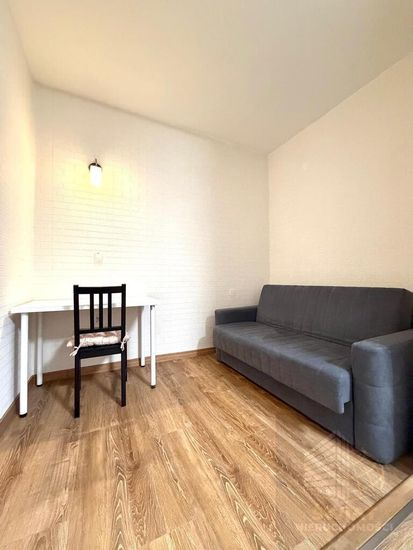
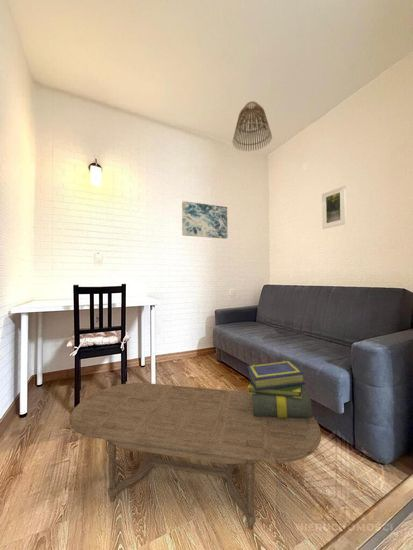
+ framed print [321,185,347,230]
+ lamp shade [232,100,273,152]
+ wall art [181,200,229,240]
+ stack of books [246,360,313,419]
+ coffee table [69,382,322,531]
